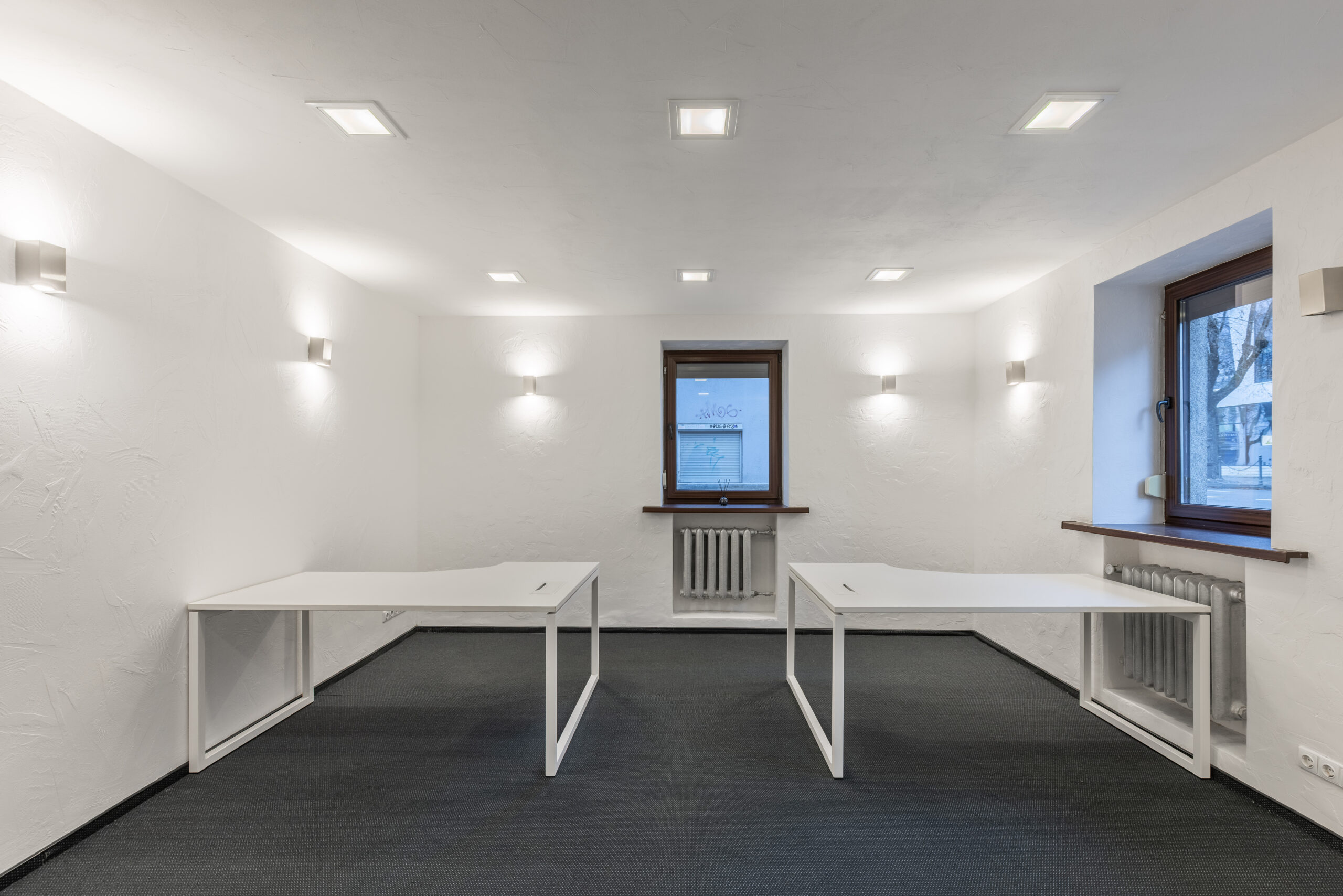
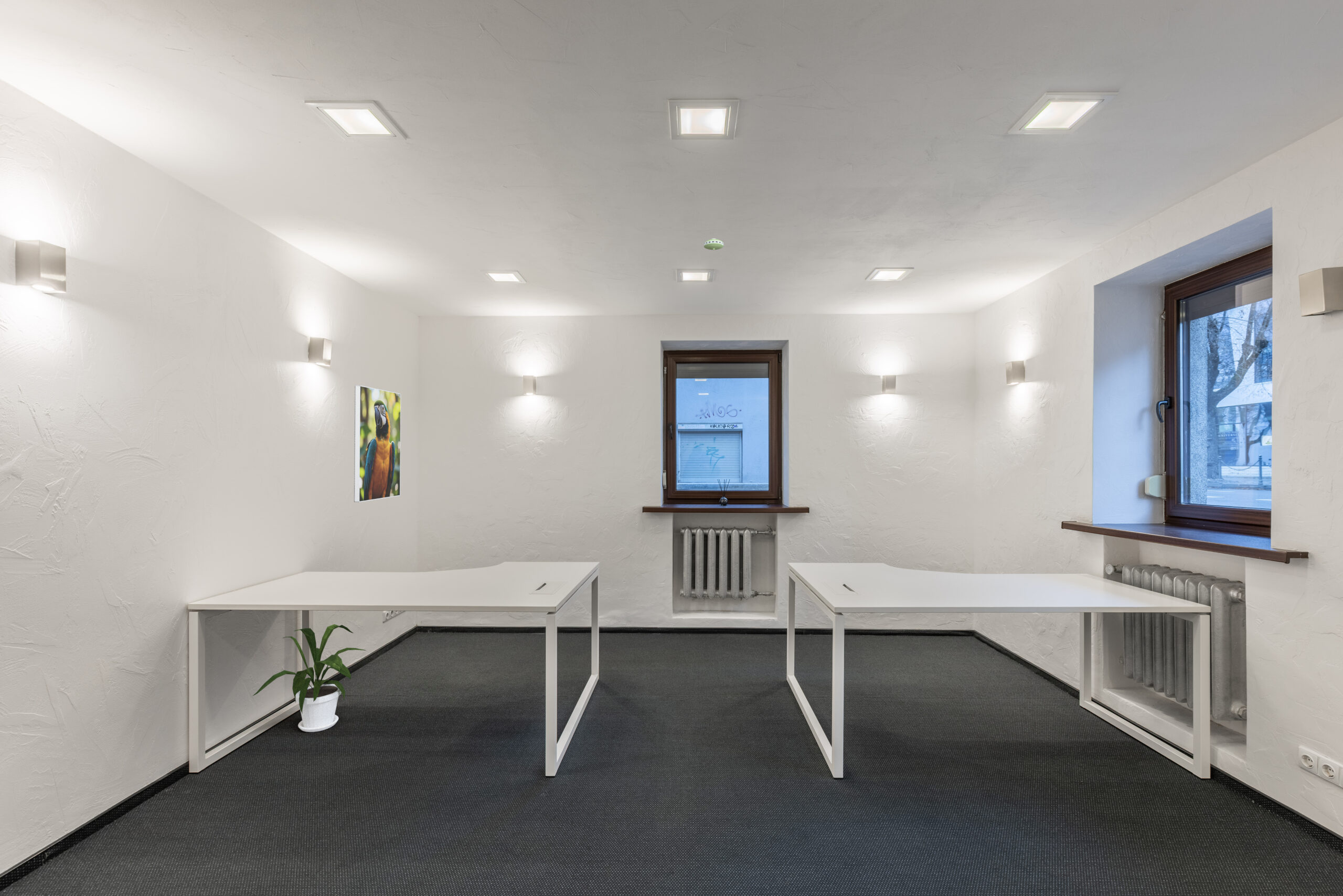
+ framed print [354,385,401,503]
+ house plant [252,624,366,733]
+ smoke detector [704,238,724,250]
